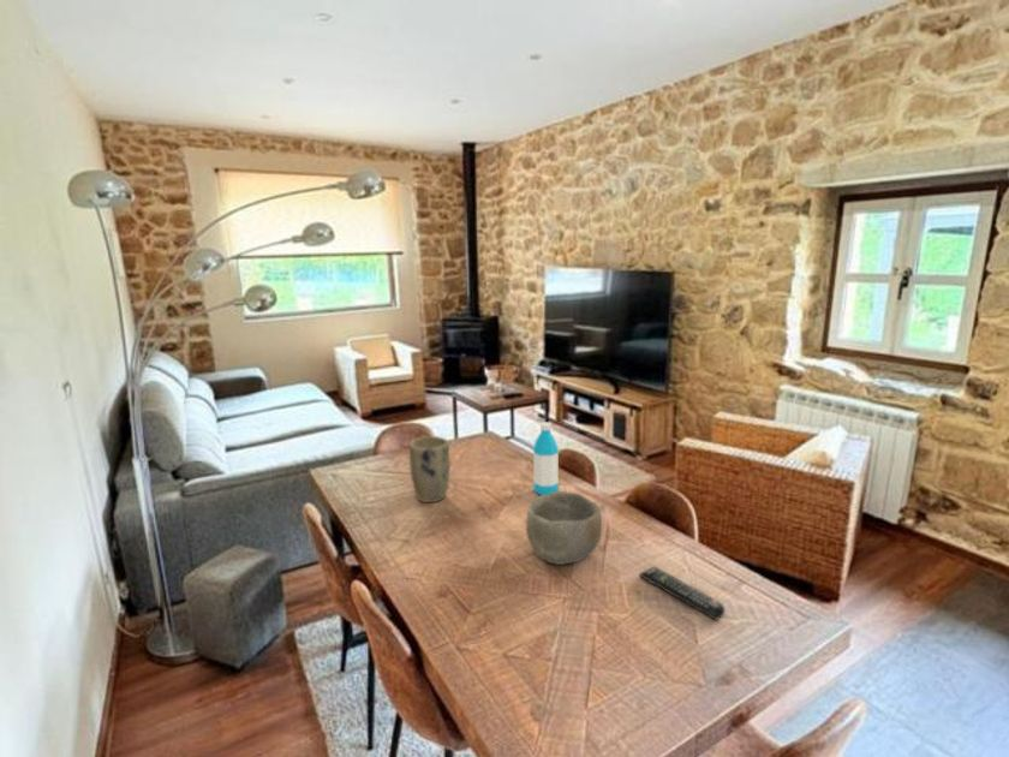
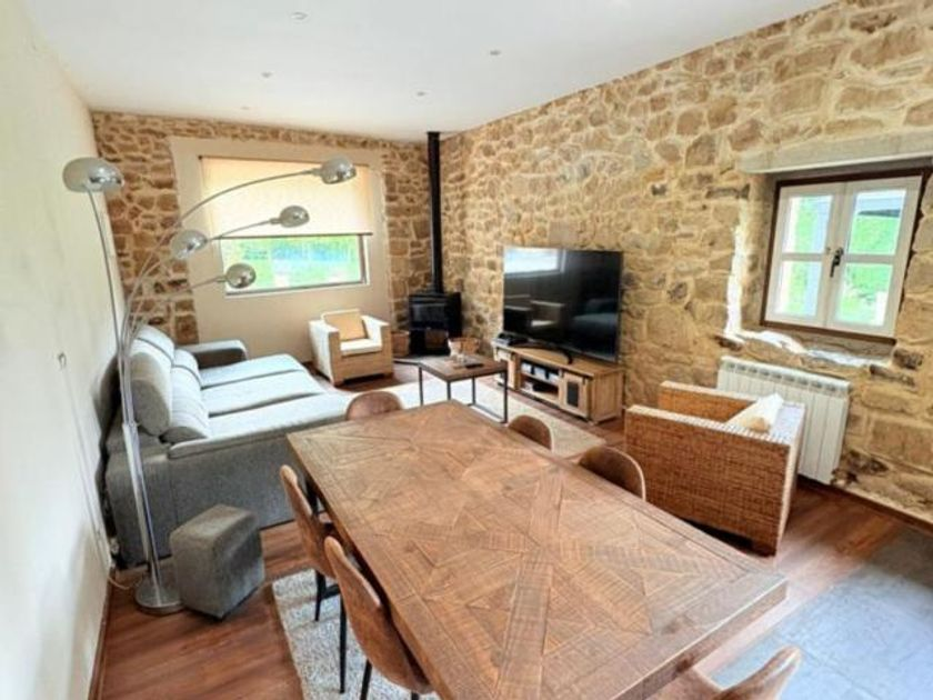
- water bottle [532,421,560,496]
- bowl [525,490,603,566]
- plant pot [408,435,452,503]
- remote control [638,566,726,621]
